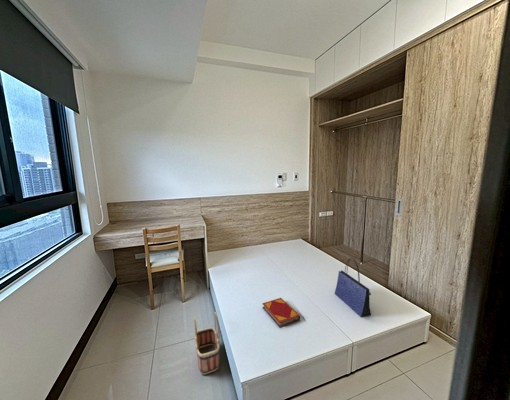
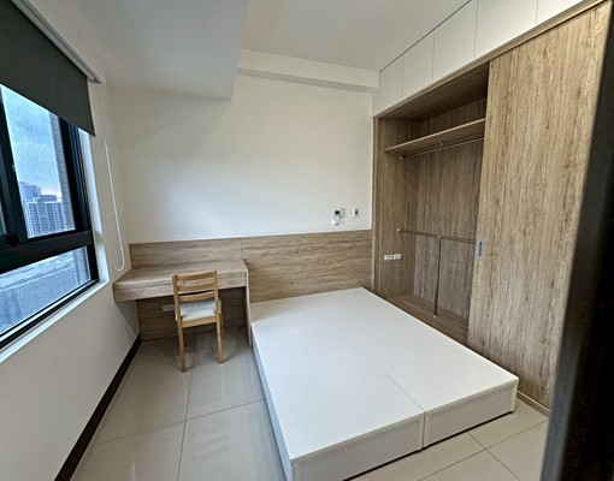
- tote bag [333,257,372,318]
- hardback book [261,297,301,328]
- basket [193,311,221,375]
